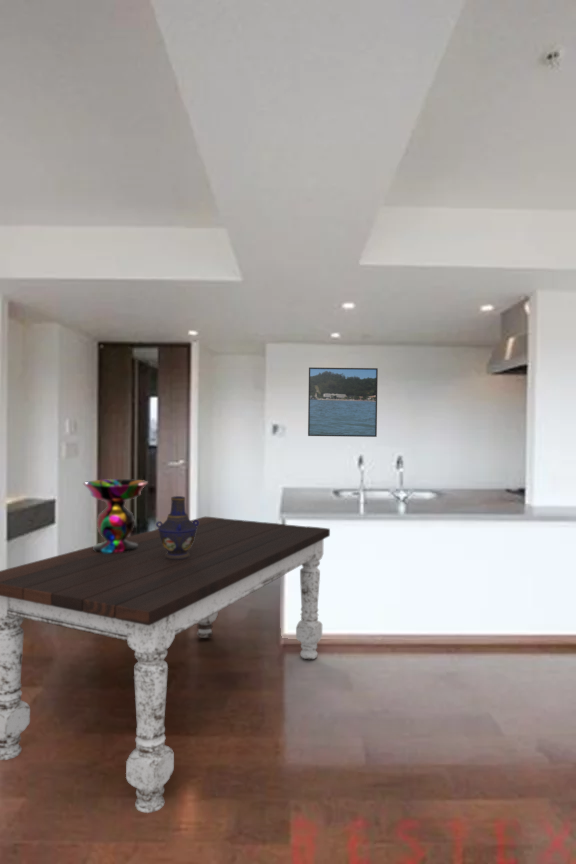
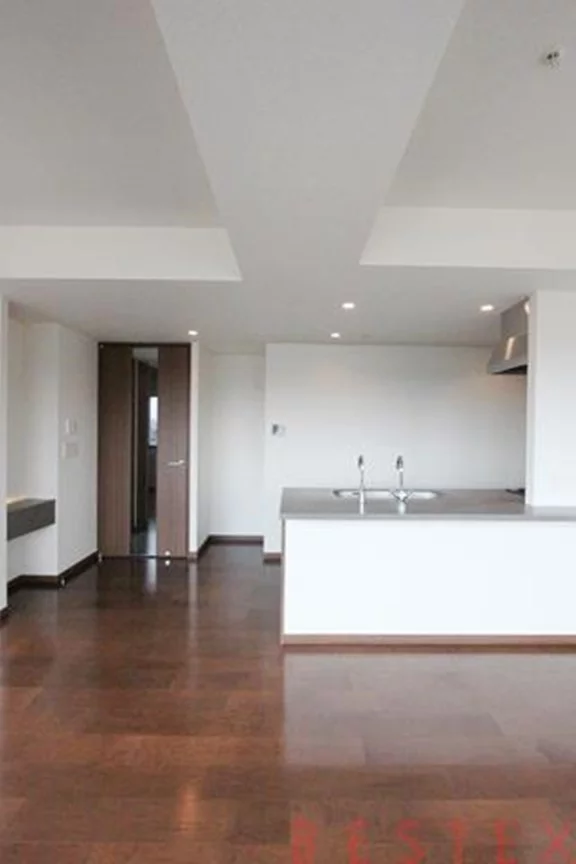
- decorative bowl [82,478,149,553]
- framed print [307,366,379,438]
- dining table [0,516,331,814]
- vase [155,495,199,560]
